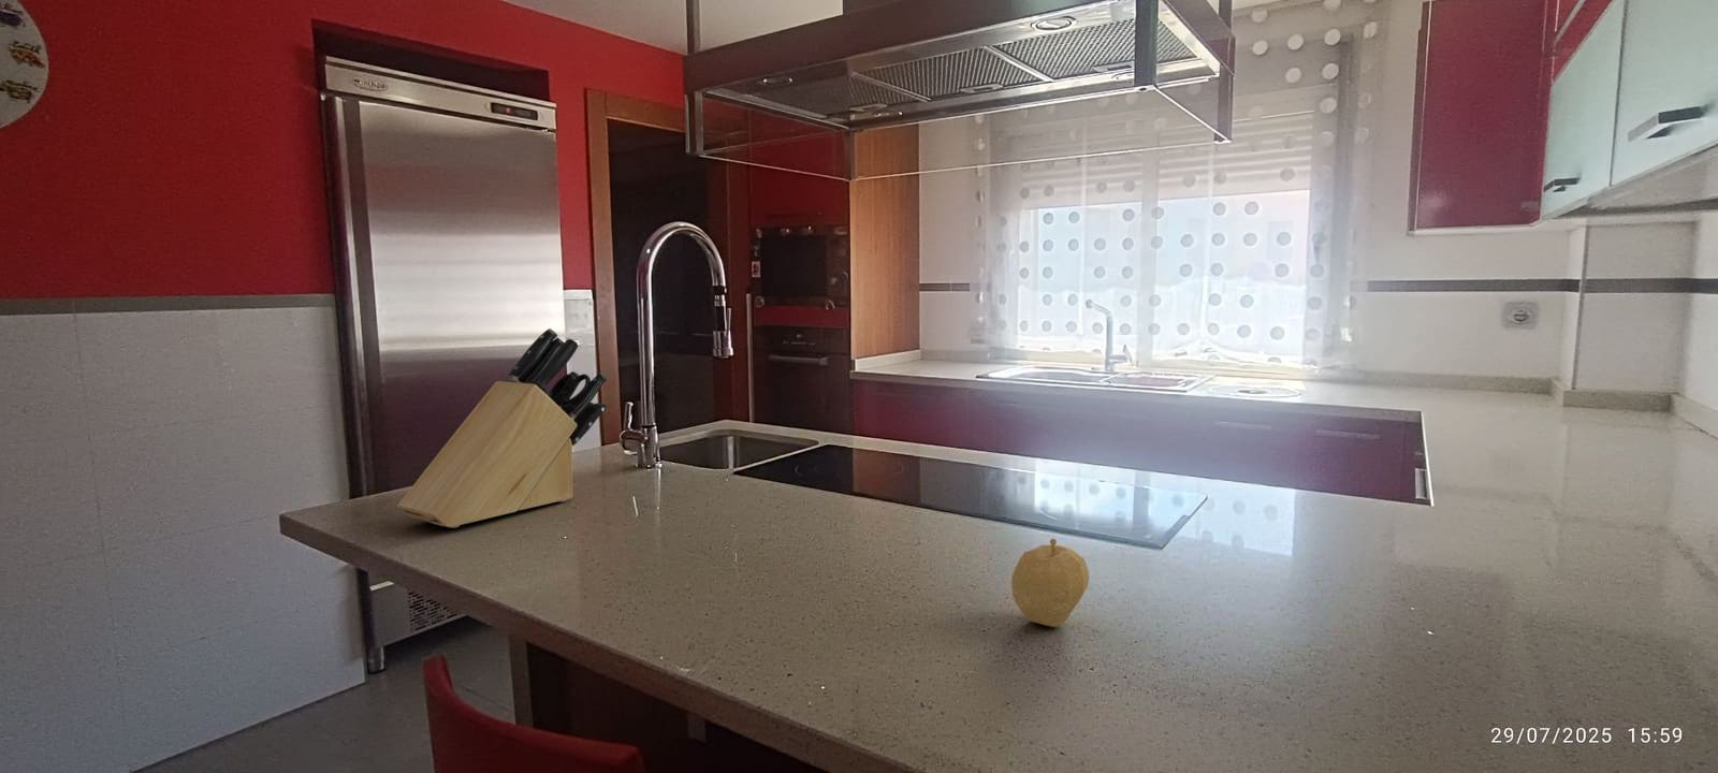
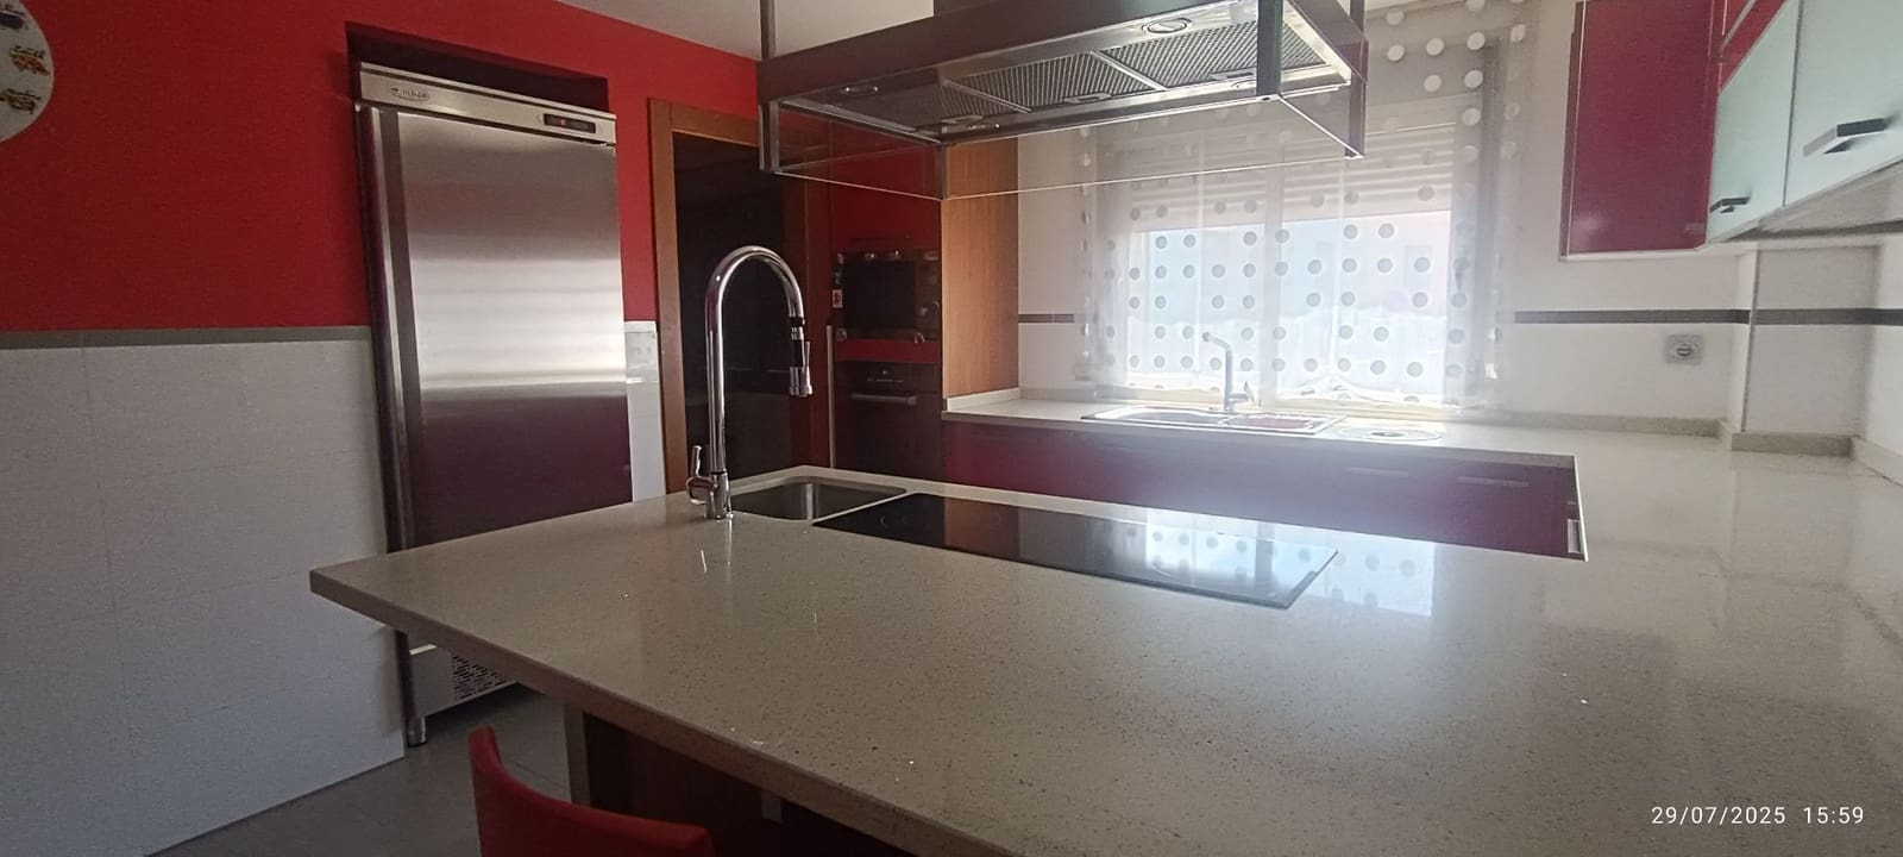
- fruit [1010,538,1090,628]
- knife block [397,327,609,529]
